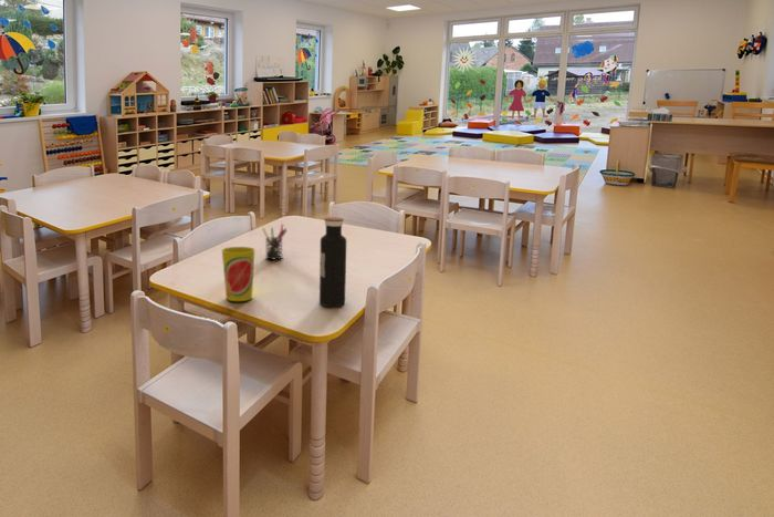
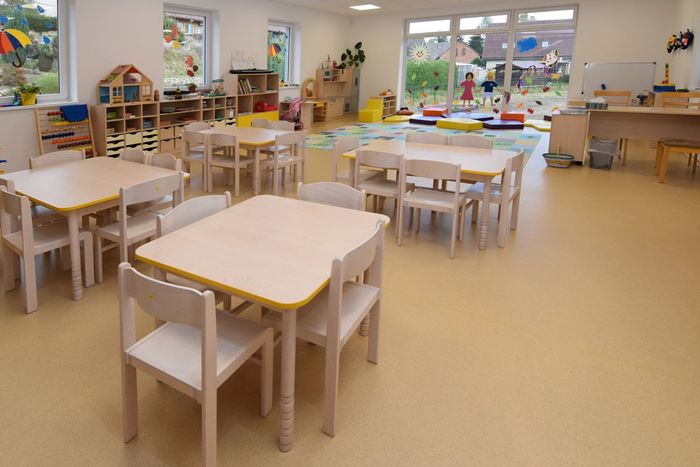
- cup [221,246,257,302]
- water bottle [318,217,347,308]
- pen holder [261,223,289,260]
